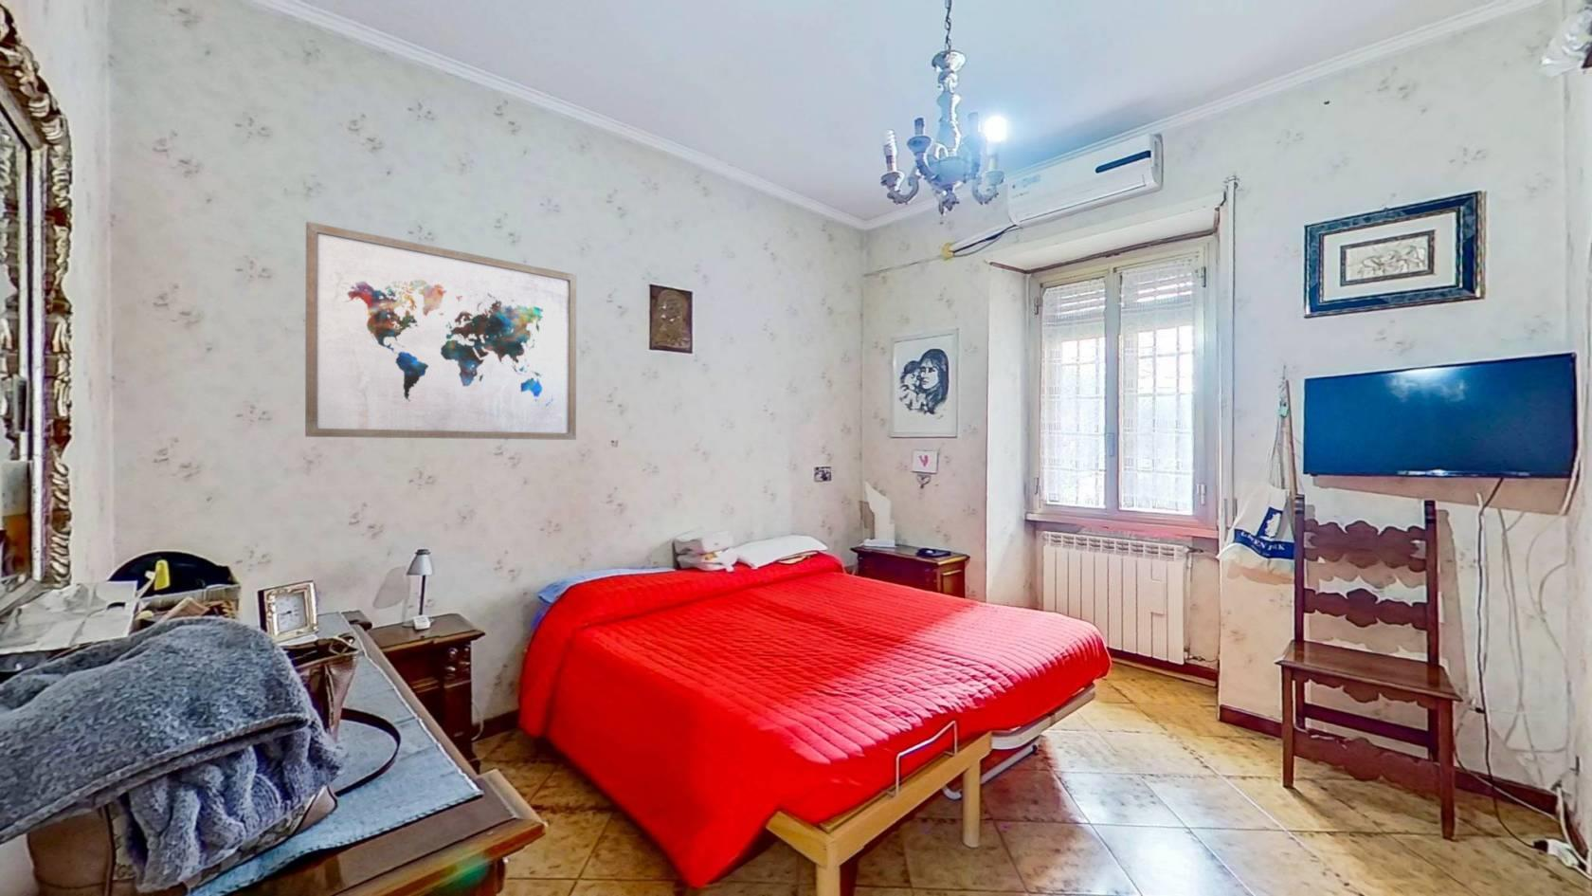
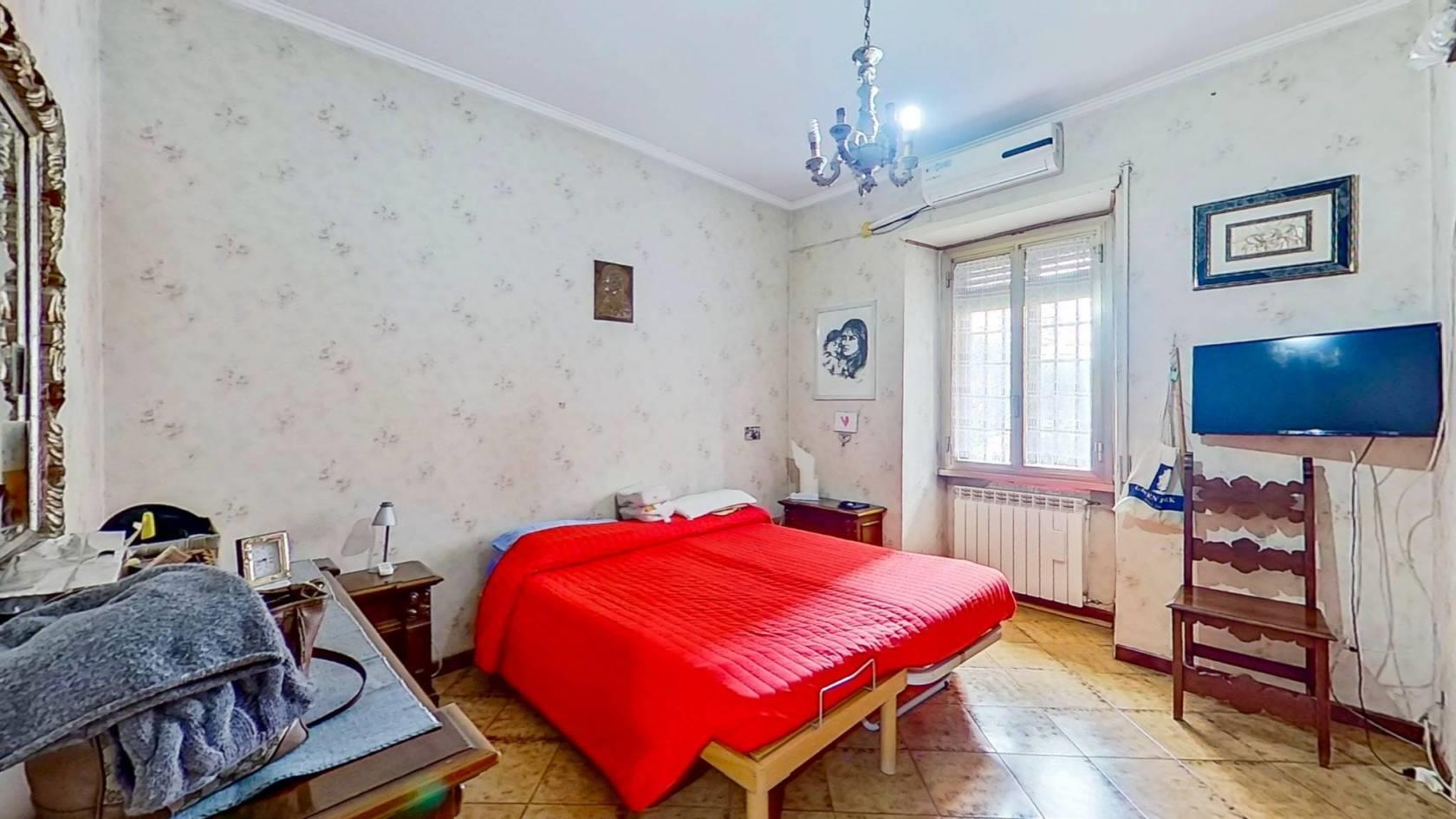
- wall art [304,221,577,441]
